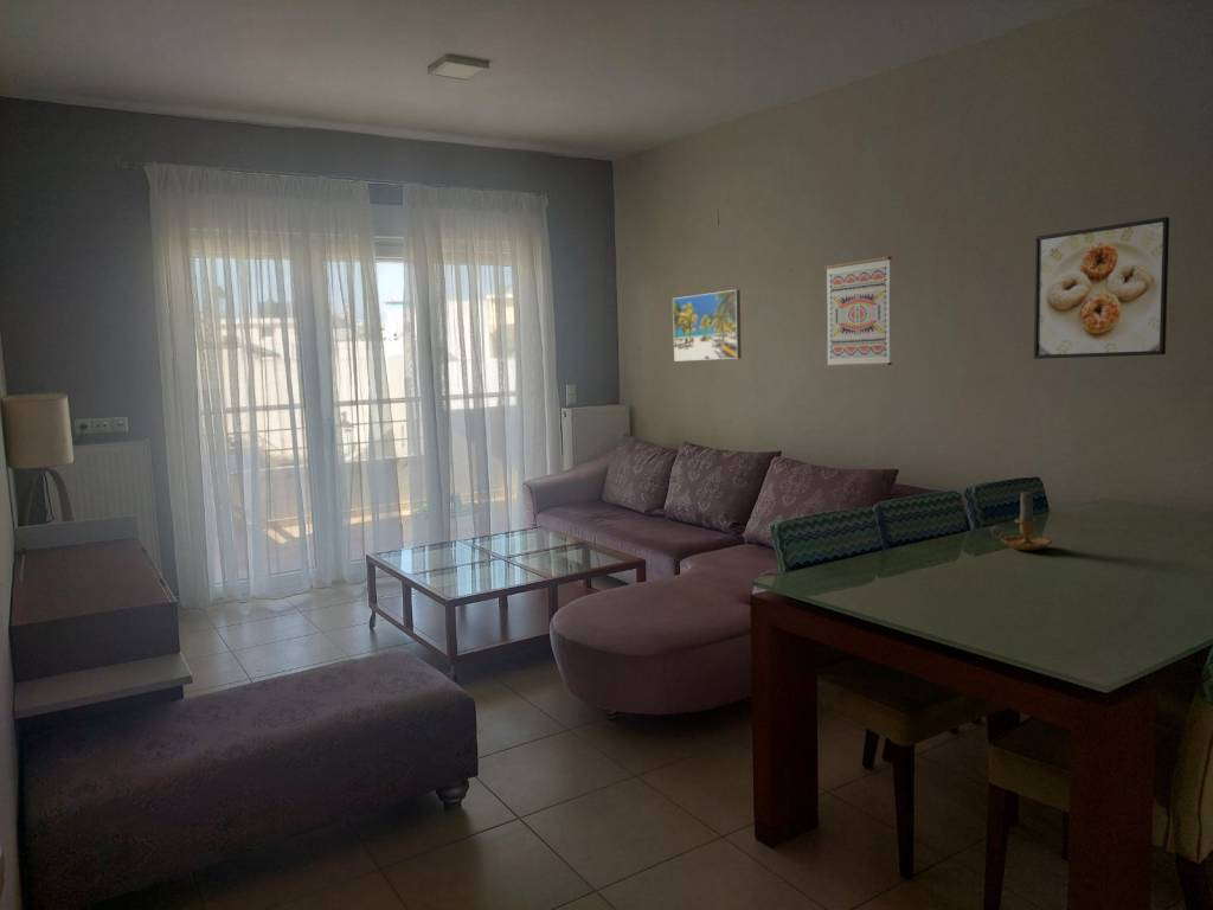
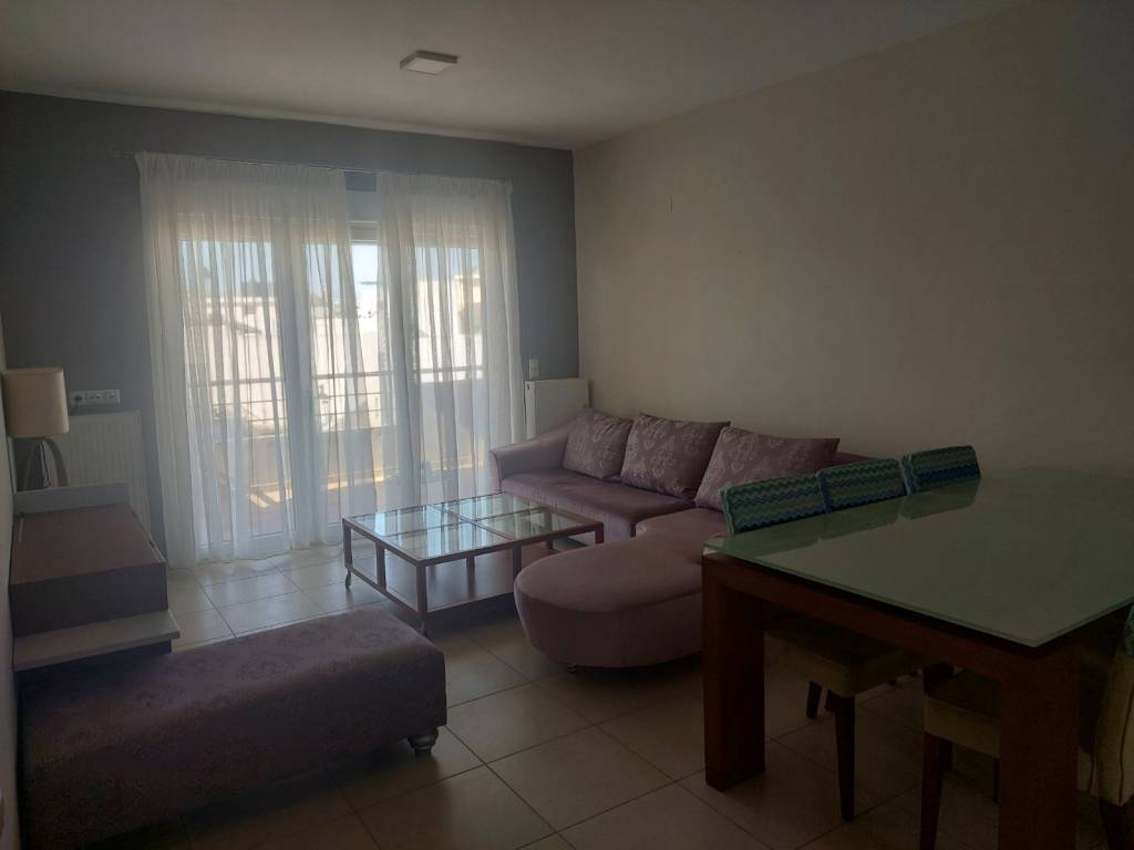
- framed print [672,289,743,363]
- candle [990,491,1053,551]
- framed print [1033,216,1170,360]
- wall art [824,256,893,369]
